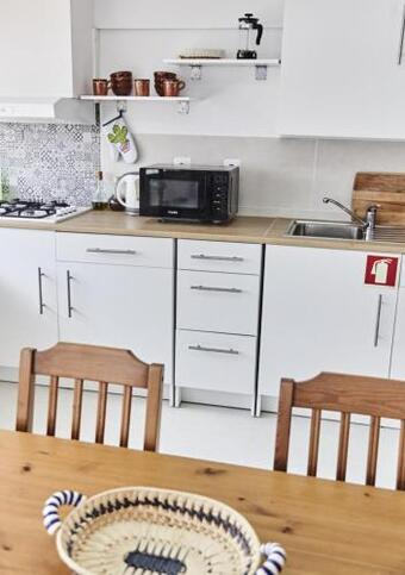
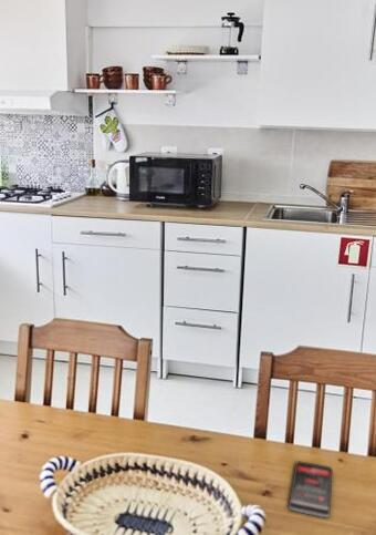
+ smartphone [288,460,334,518]
